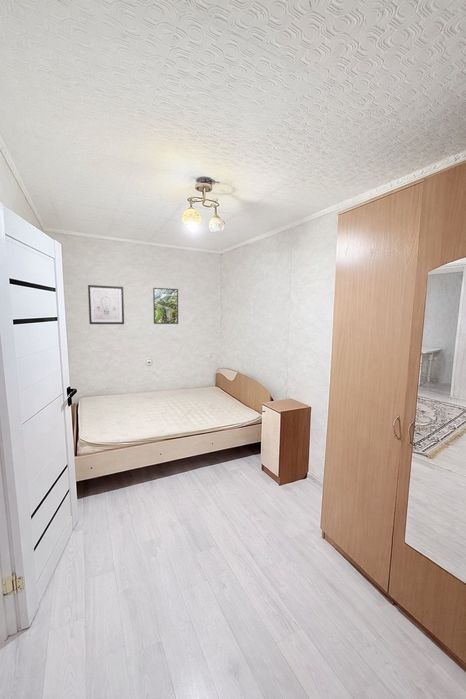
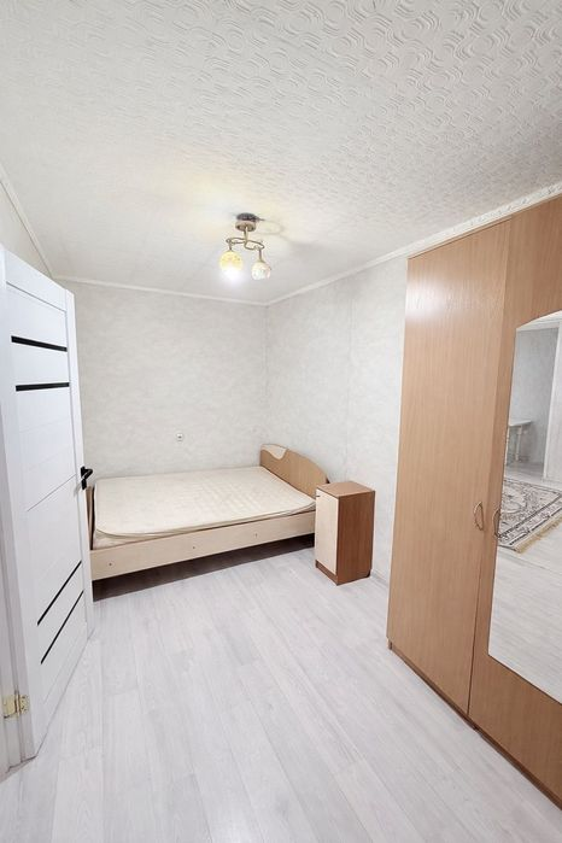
- wall art [87,284,125,325]
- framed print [152,287,179,325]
